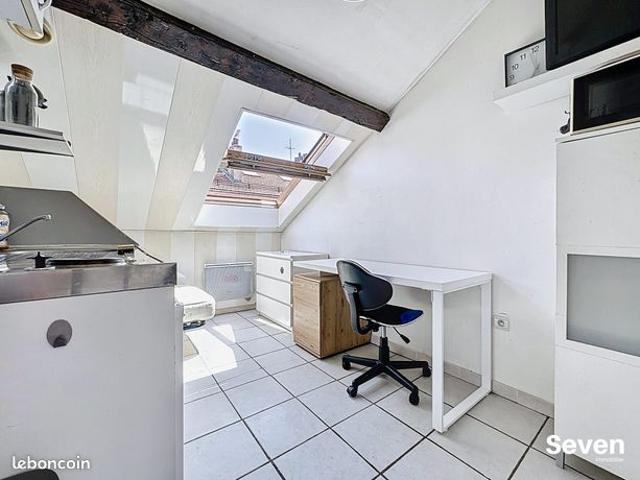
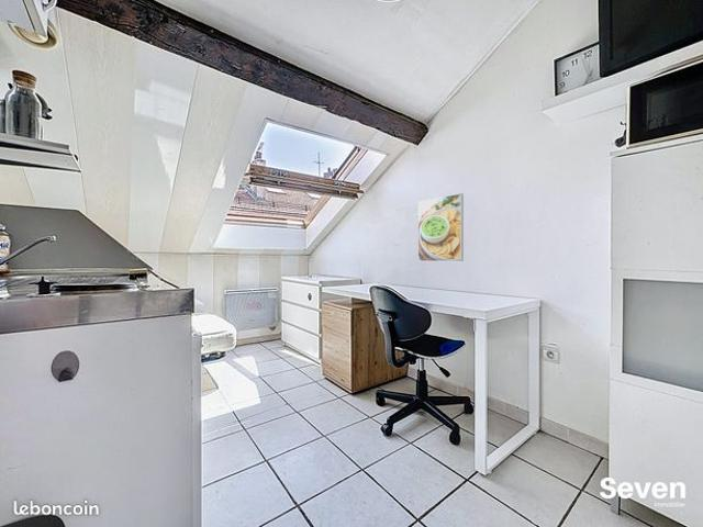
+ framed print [416,192,465,262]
